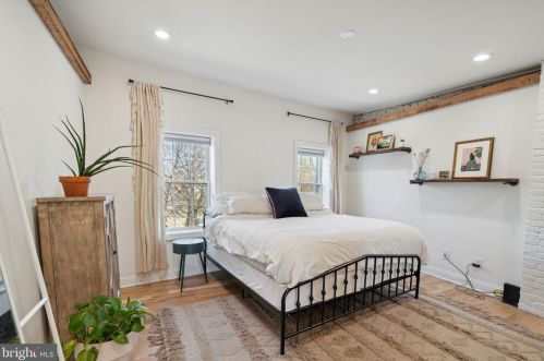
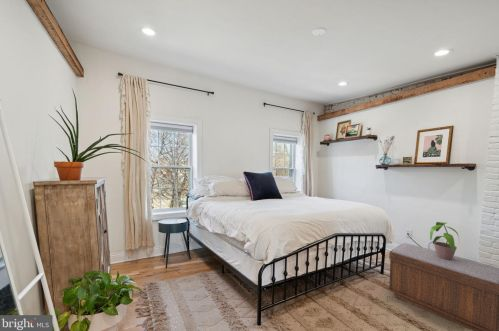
+ bench [387,242,499,331]
+ potted plant [429,221,461,260]
